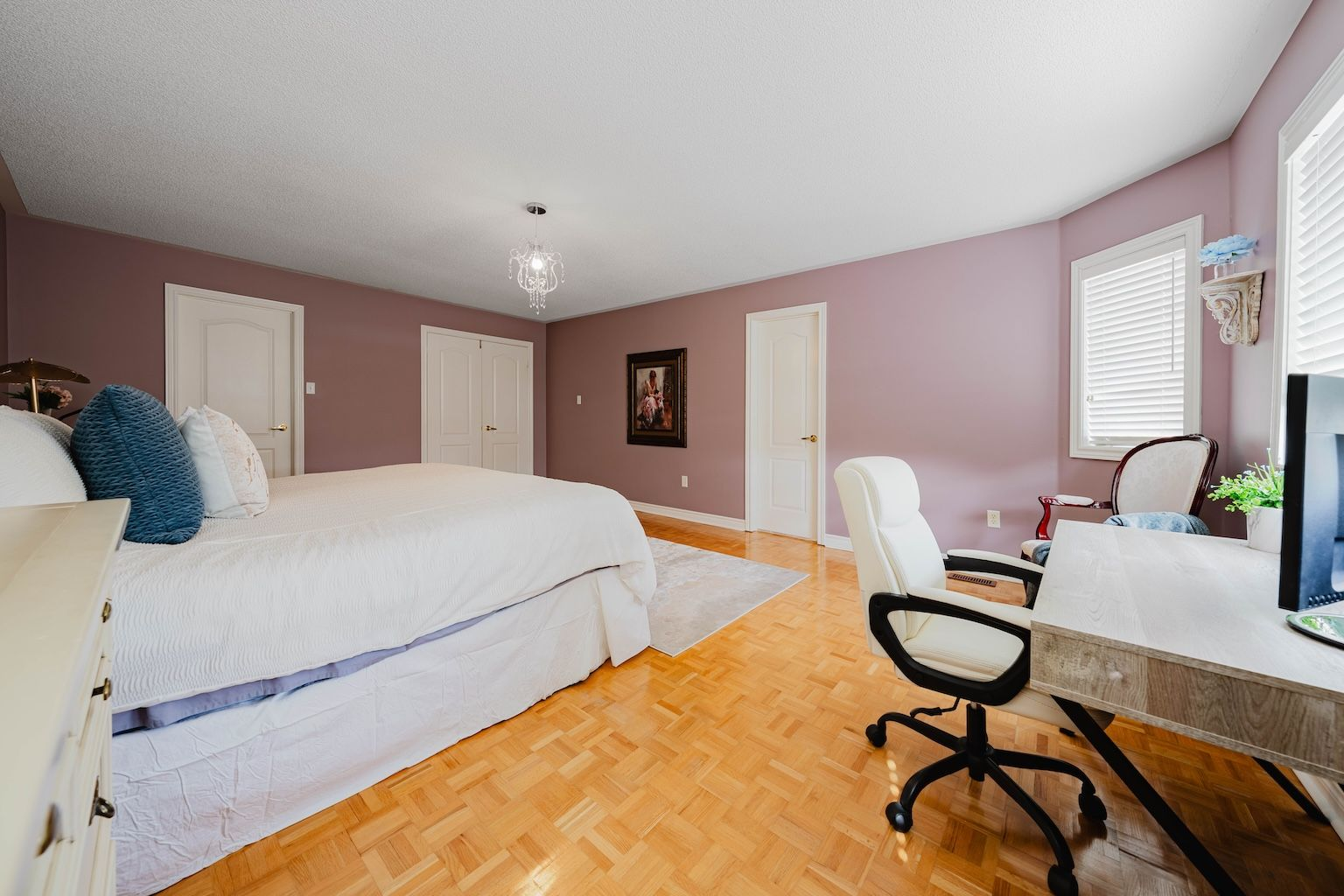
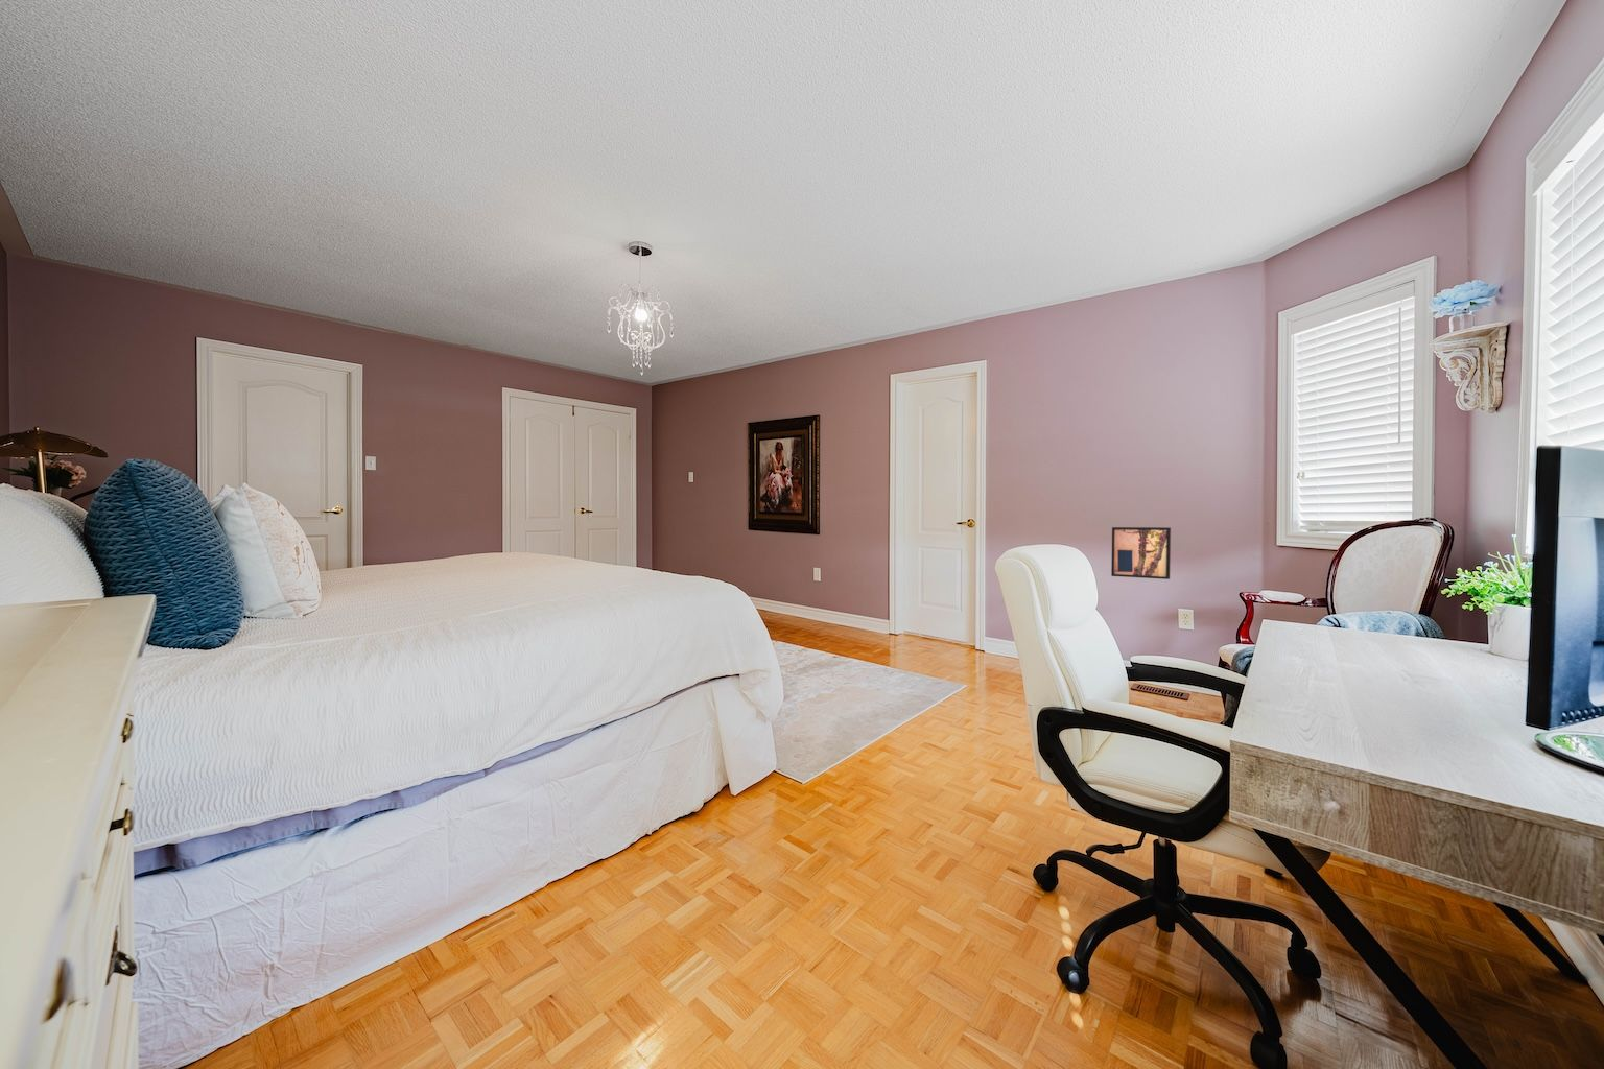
+ wall art [1110,526,1172,580]
